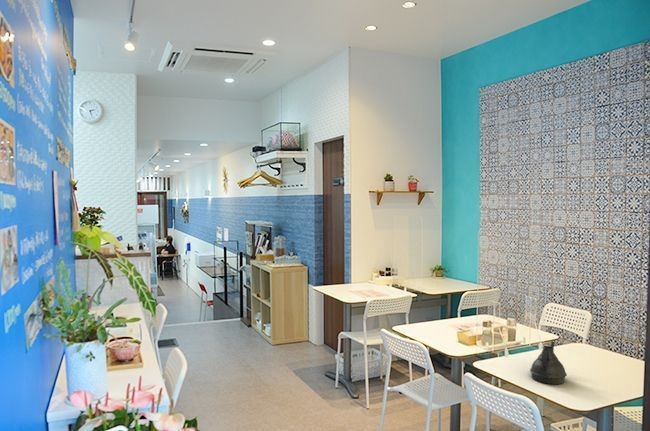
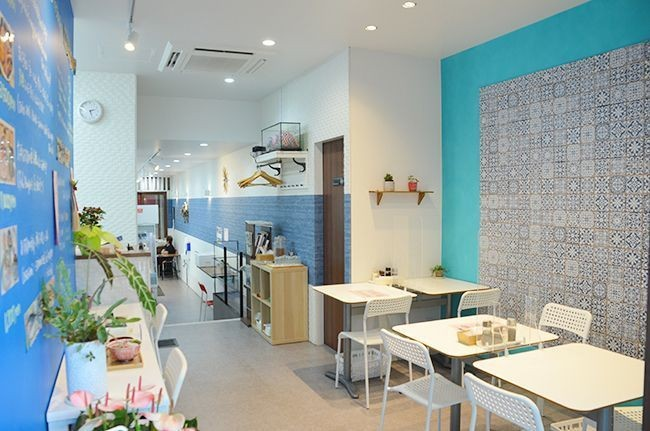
- teapot [529,341,568,385]
